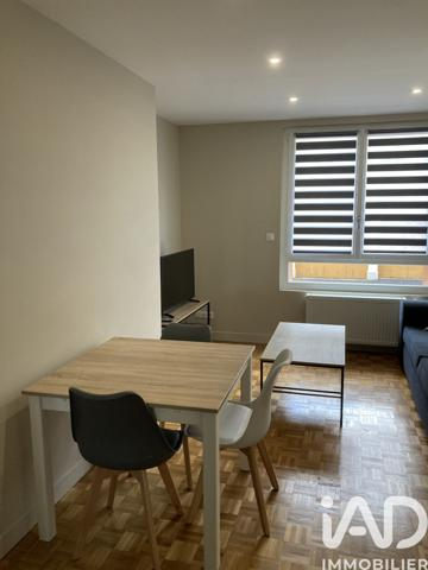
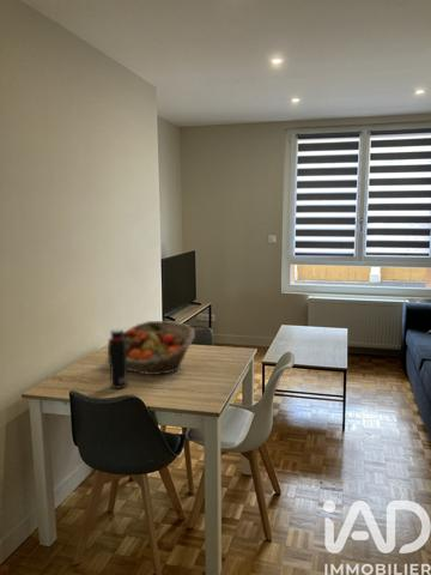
+ fruit basket [123,320,196,376]
+ water bottle [107,328,129,389]
